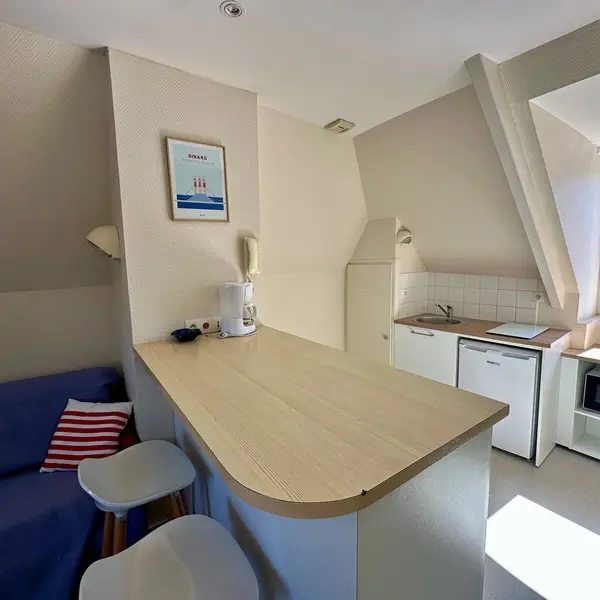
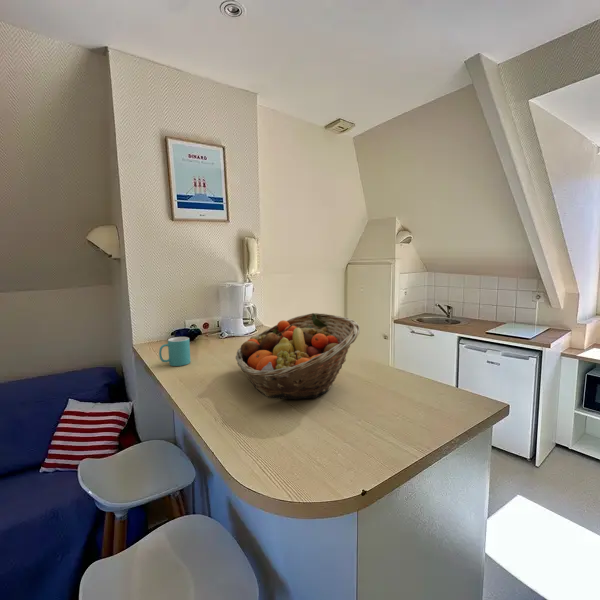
+ mug [158,336,192,367]
+ fruit basket [235,312,361,400]
